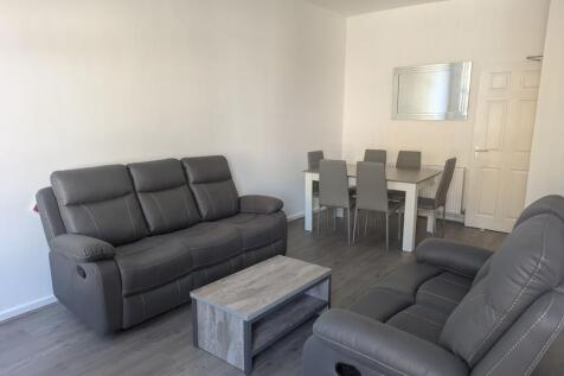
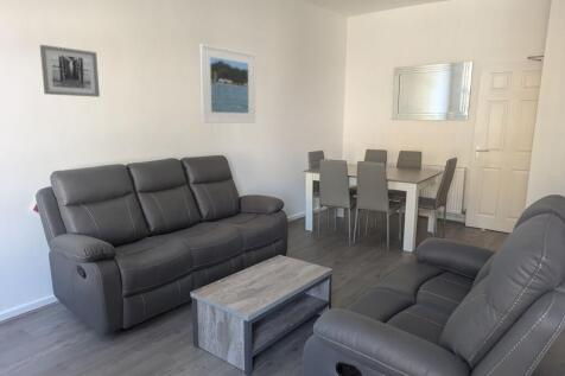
+ wall art [39,44,101,98]
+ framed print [199,43,256,125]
